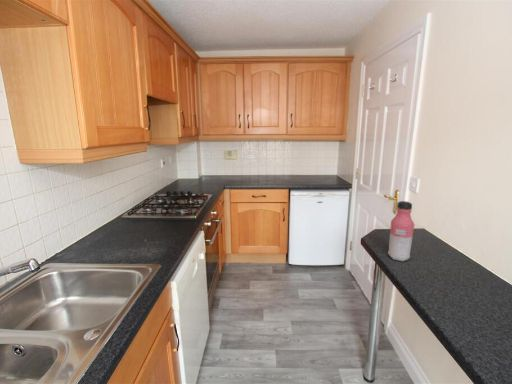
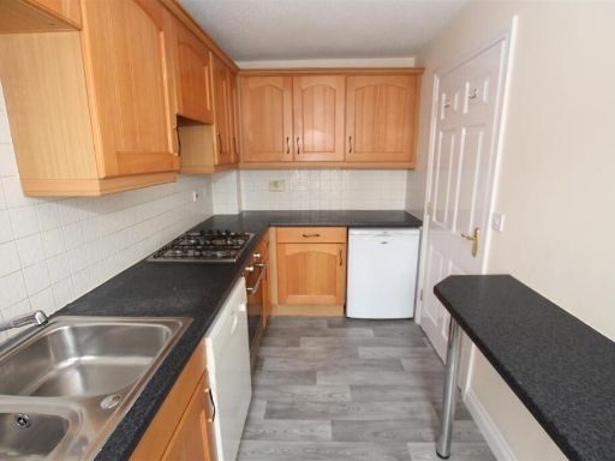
- water bottle [387,200,415,262]
